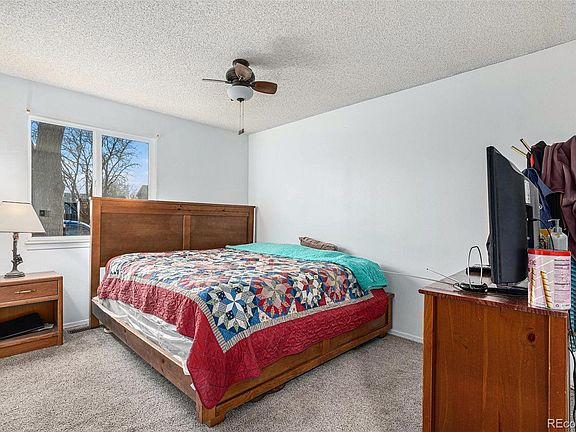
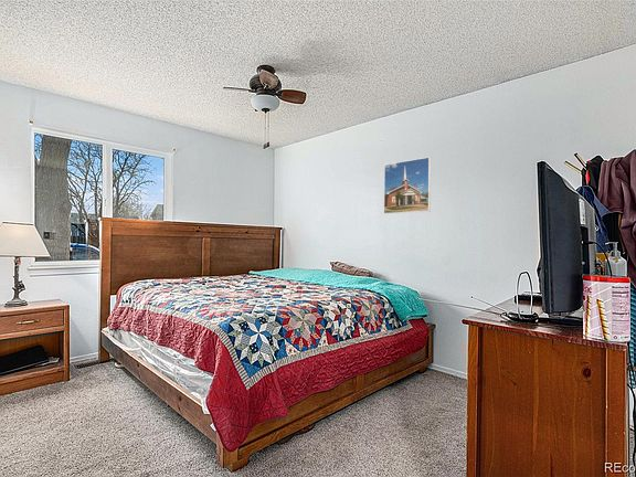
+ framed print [383,156,432,214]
